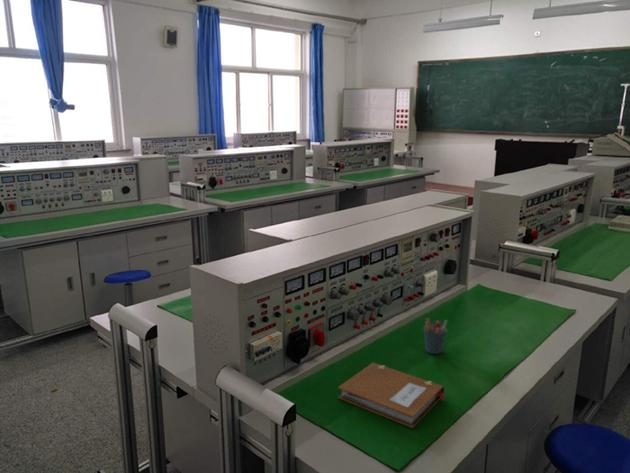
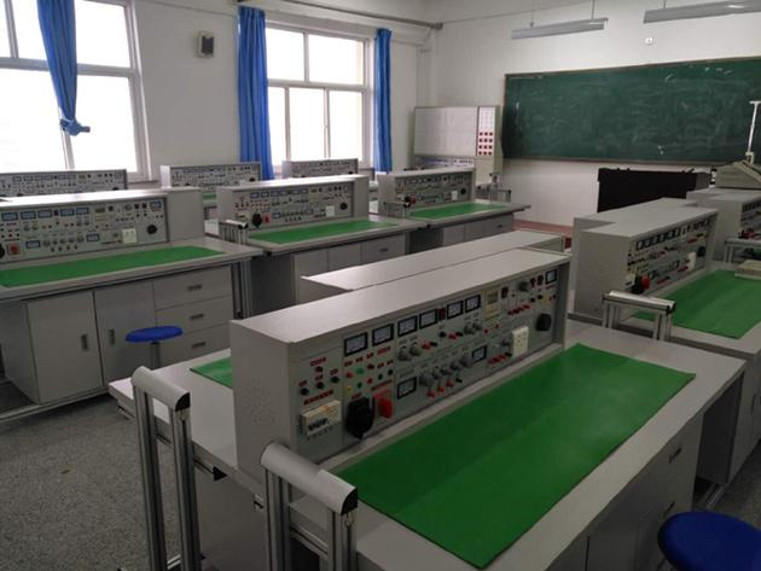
- notebook [337,361,446,429]
- pen holder [423,318,449,355]
